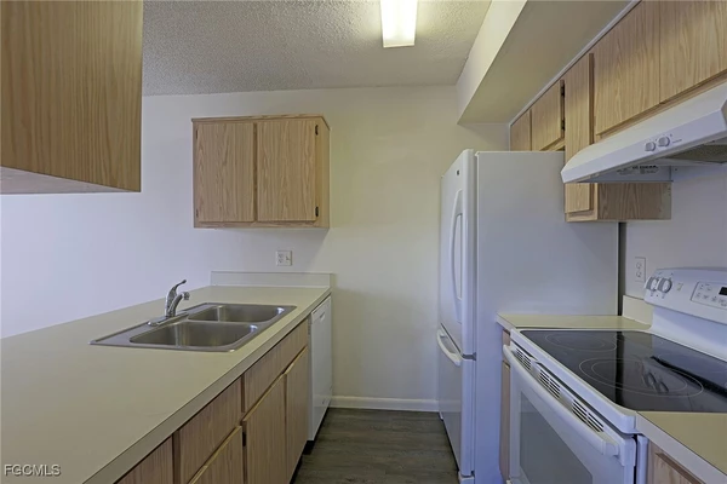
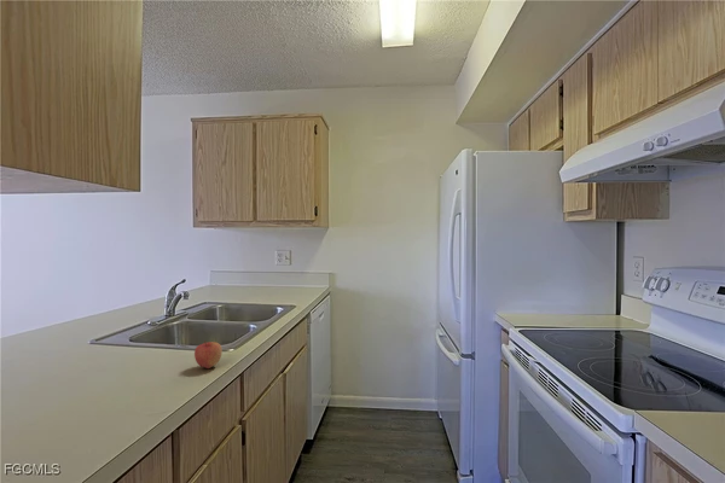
+ apple [193,341,224,369]
